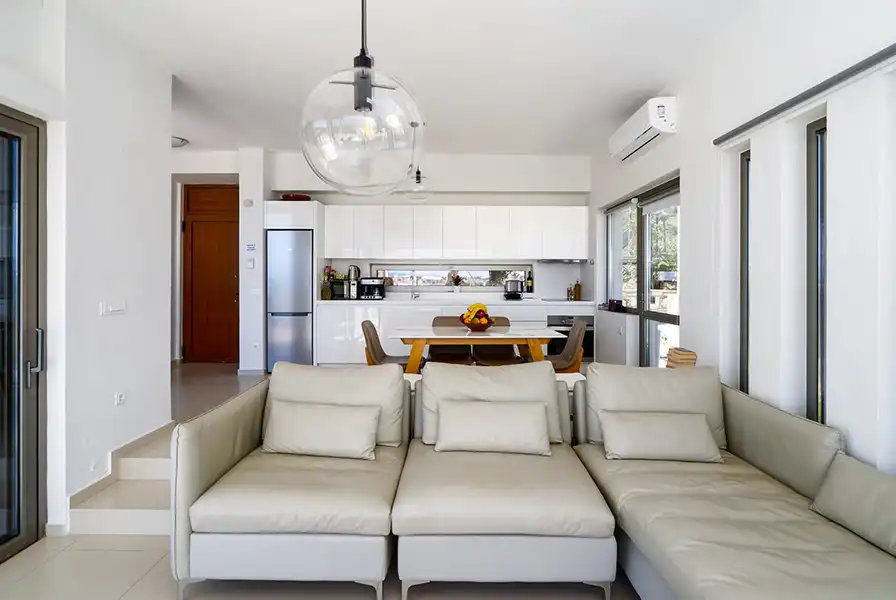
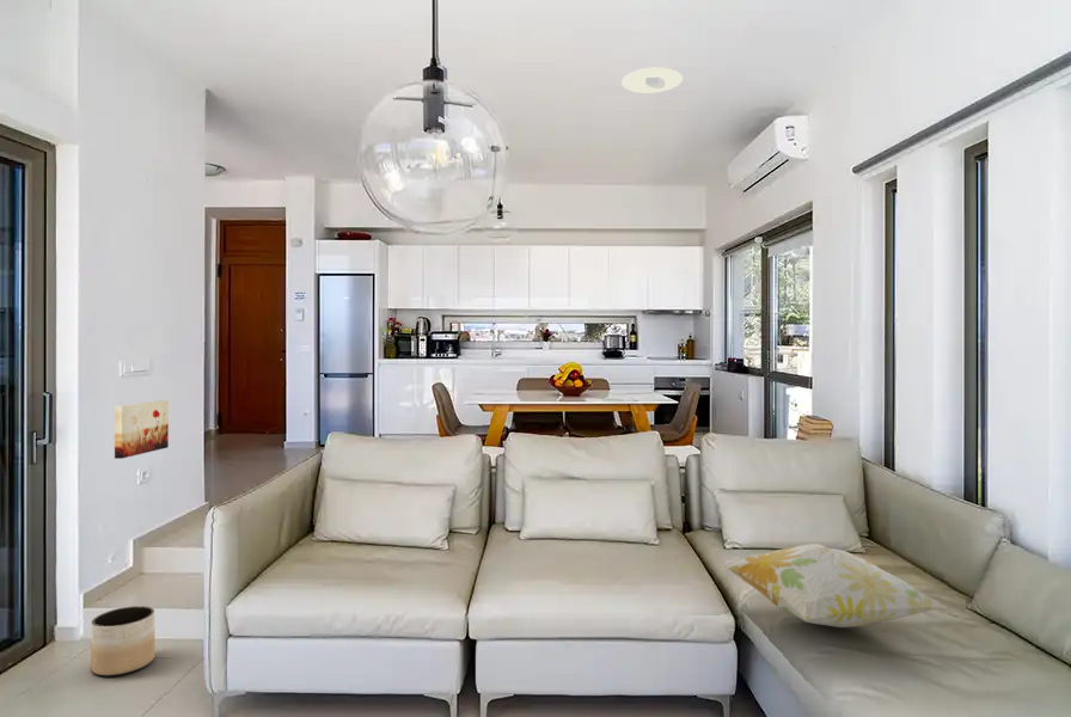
+ wall art [114,399,170,460]
+ decorative pillow [722,543,945,629]
+ planter [90,605,157,678]
+ recessed light [620,66,684,94]
